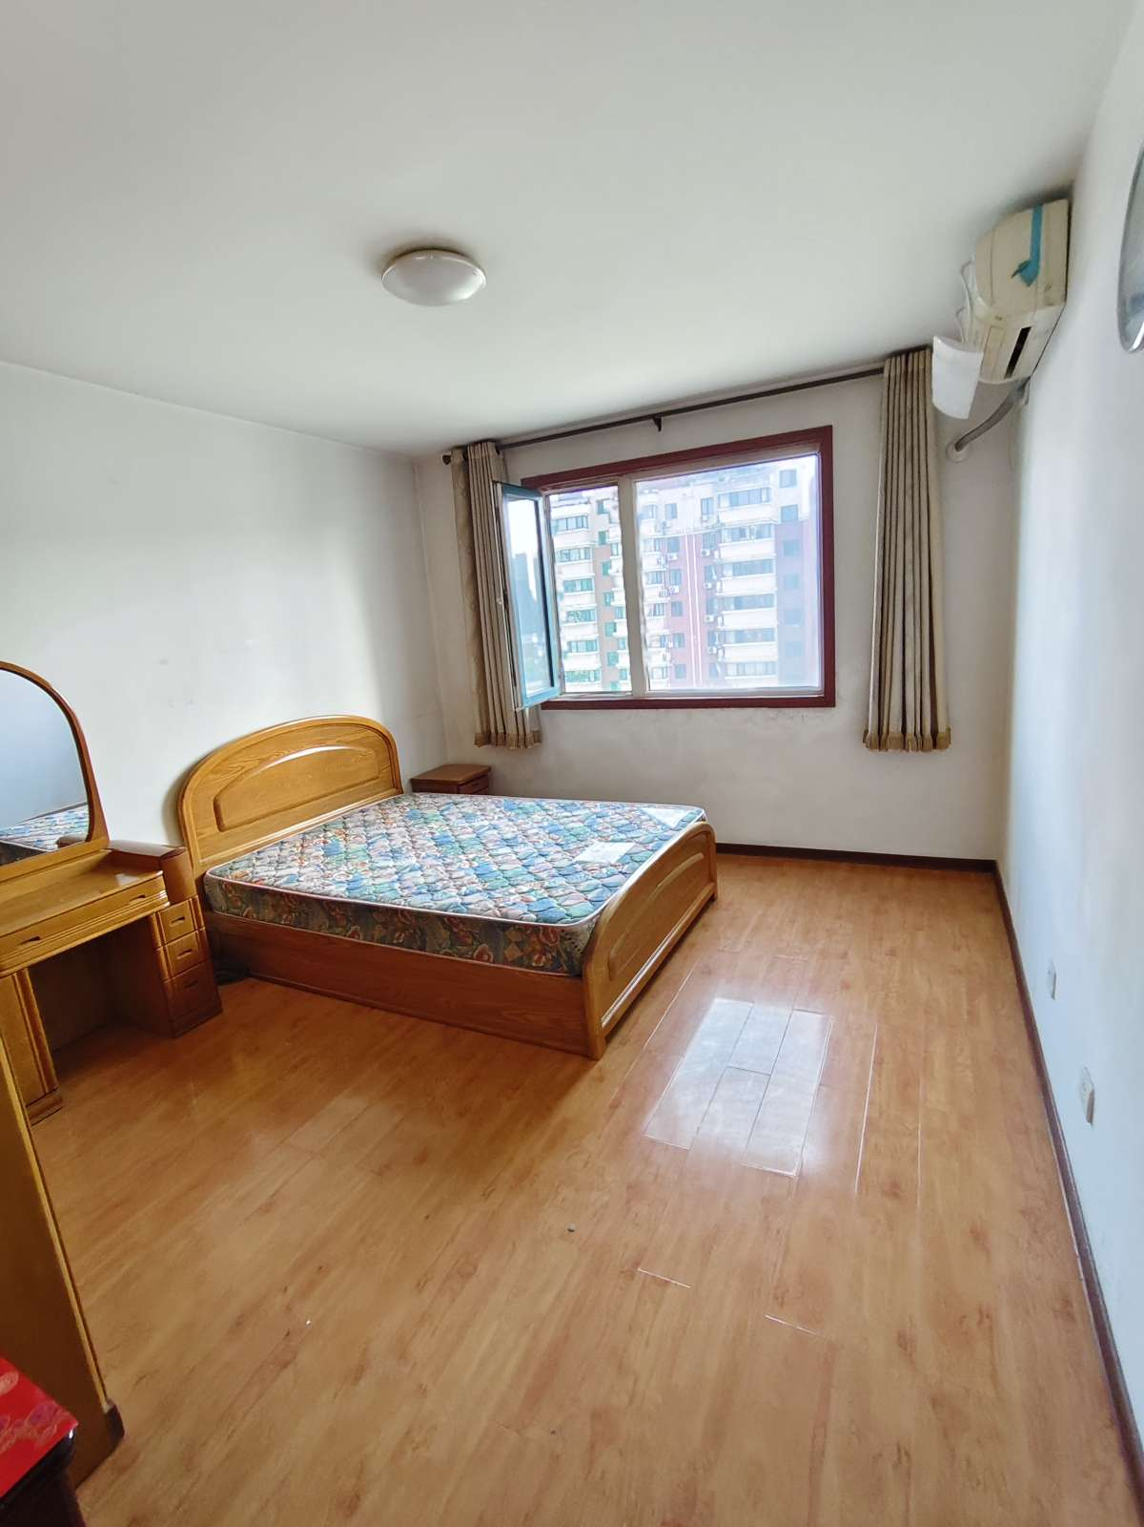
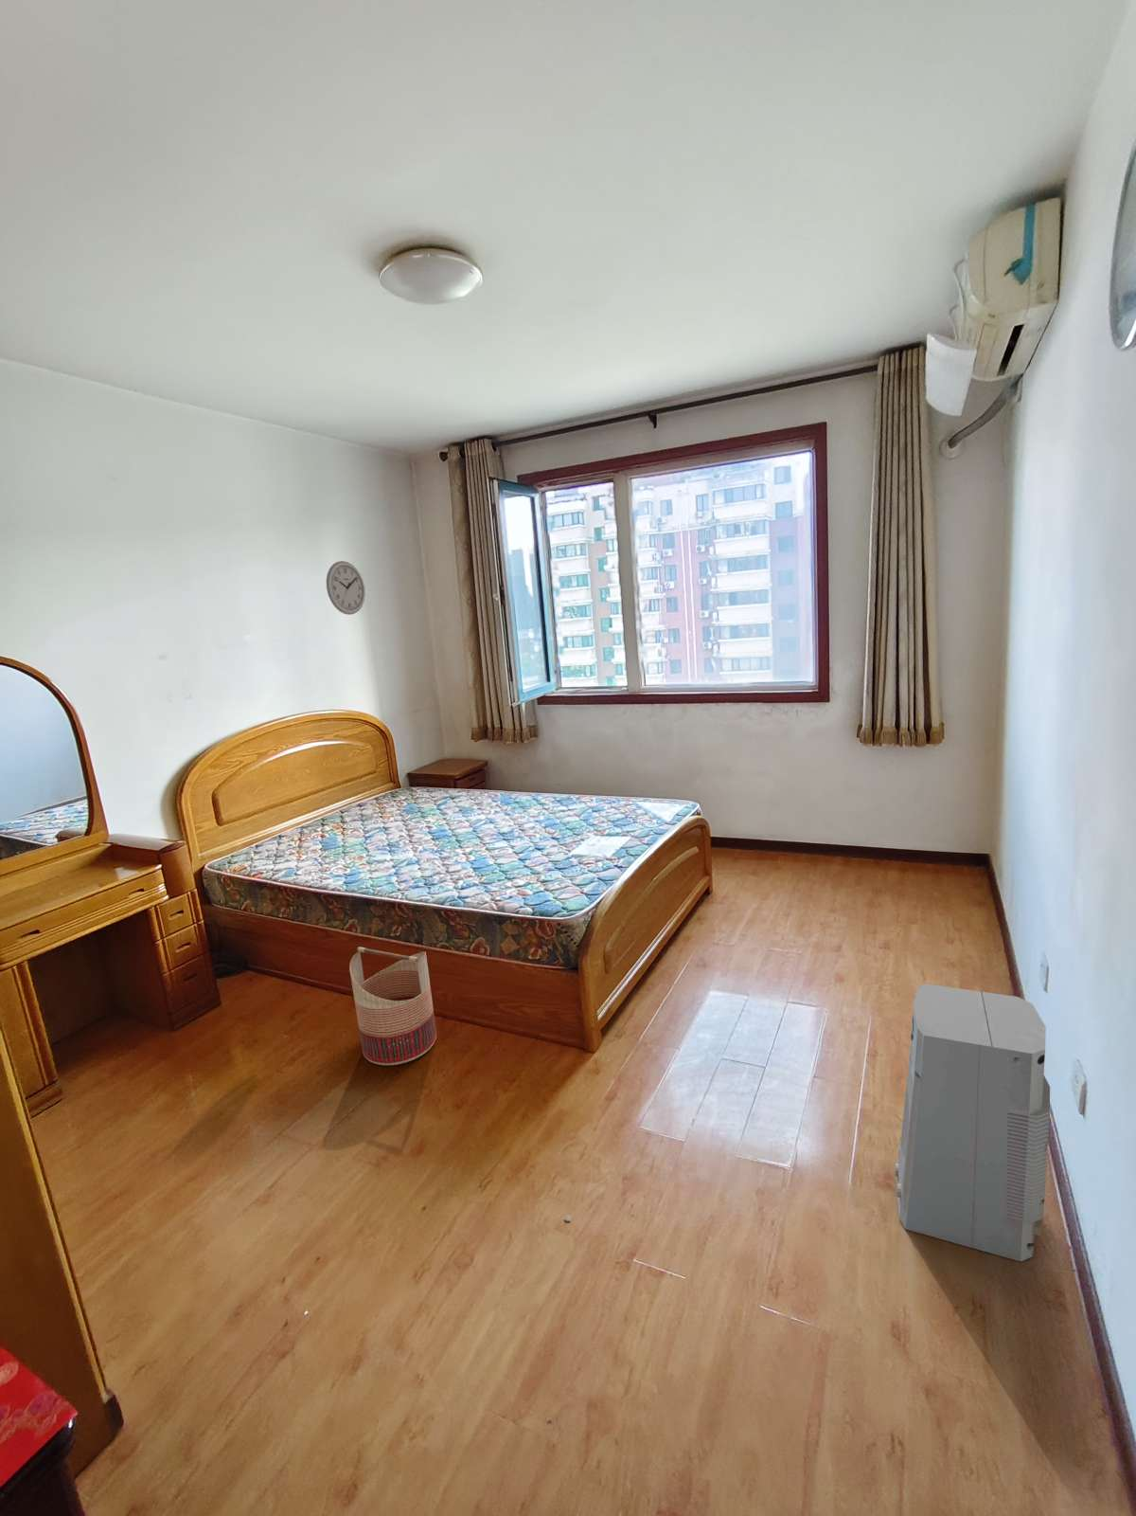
+ basket [348,947,438,1066]
+ wall clock [326,560,366,616]
+ air purifier [895,982,1051,1262]
